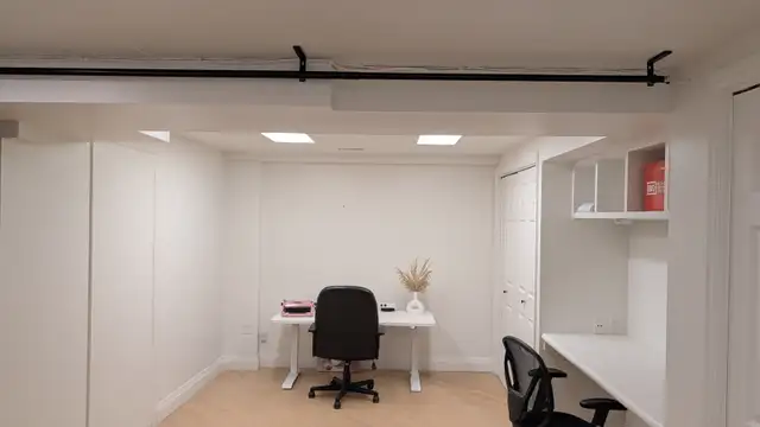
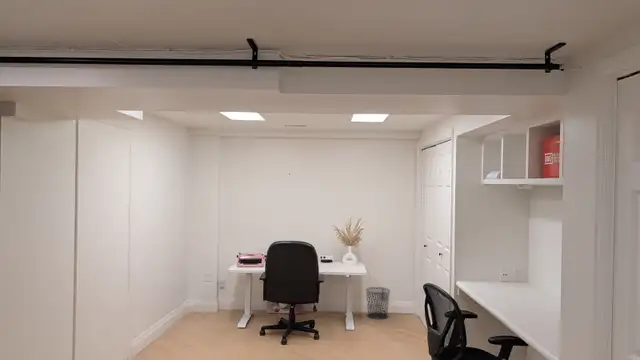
+ waste bin [365,286,391,320]
